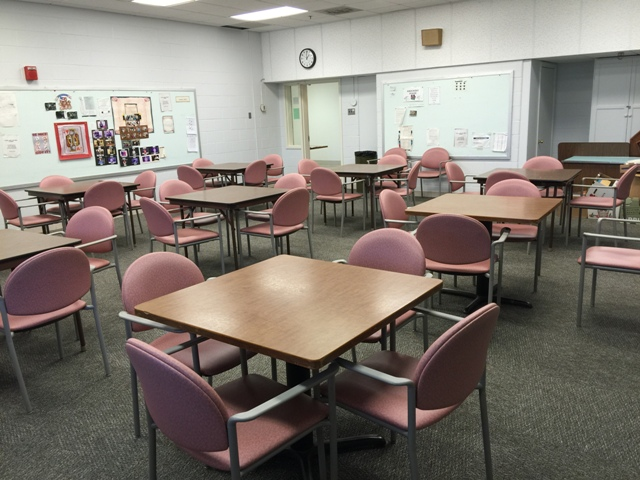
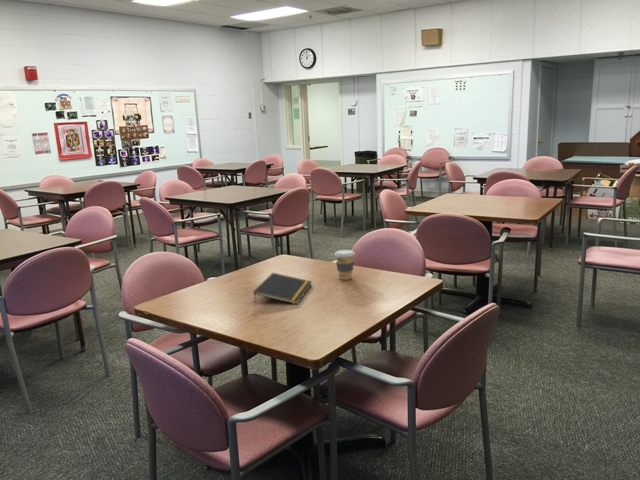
+ notepad [252,272,313,305]
+ coffee cup [334,249,356,281]
